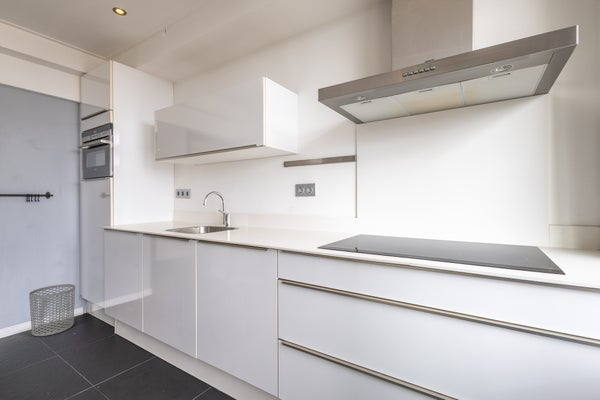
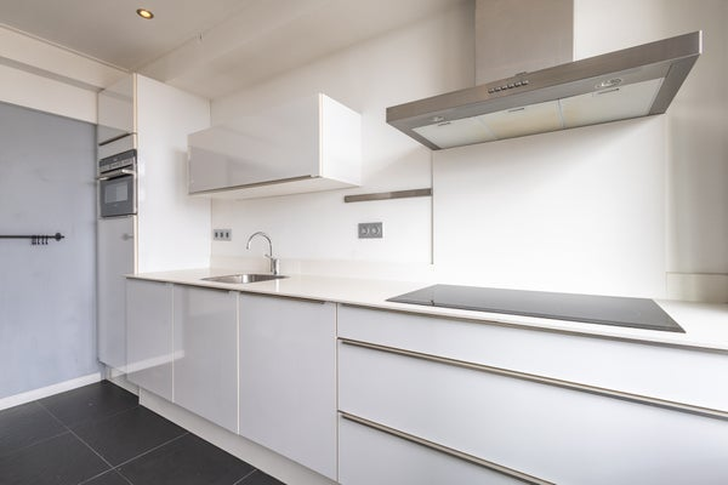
- waste bin [28,283,76,337]
